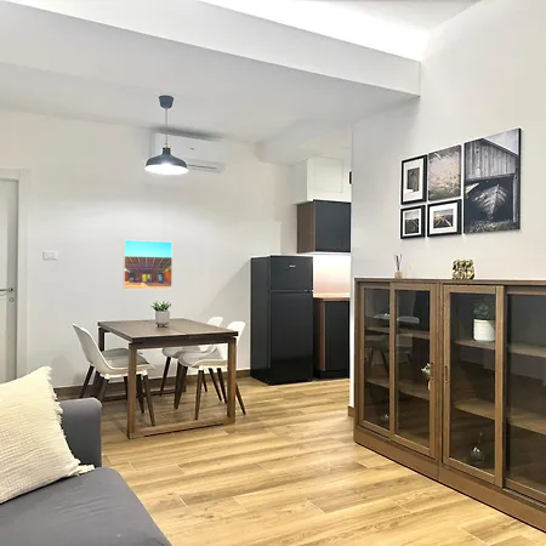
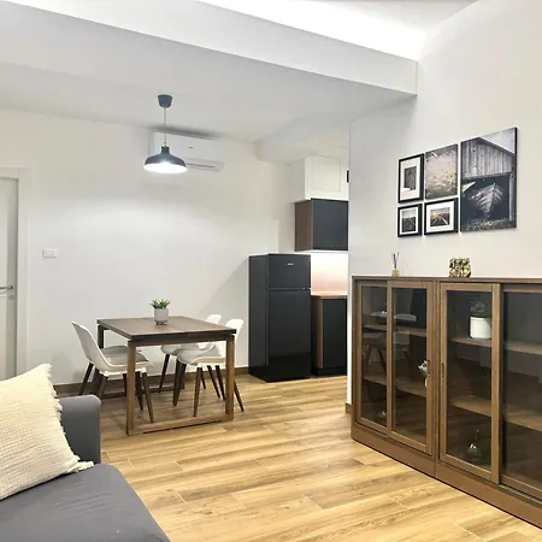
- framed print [123,239,174,290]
